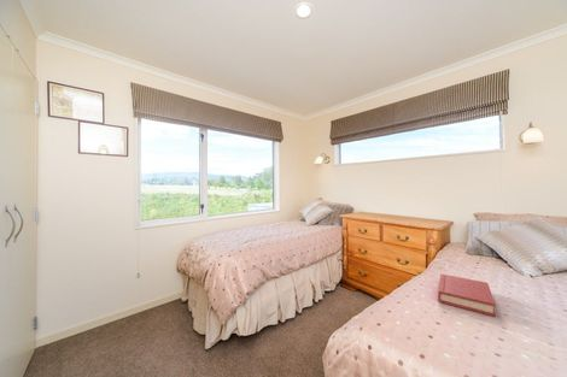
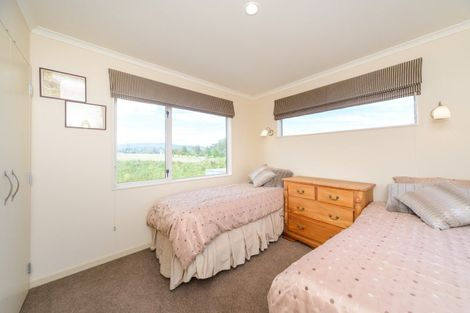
- hardback book [437,273,497,318]
